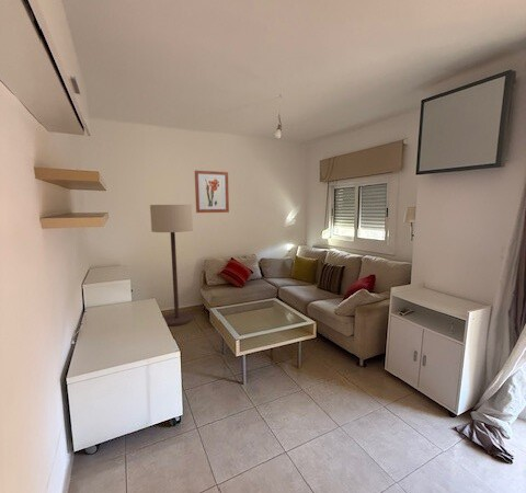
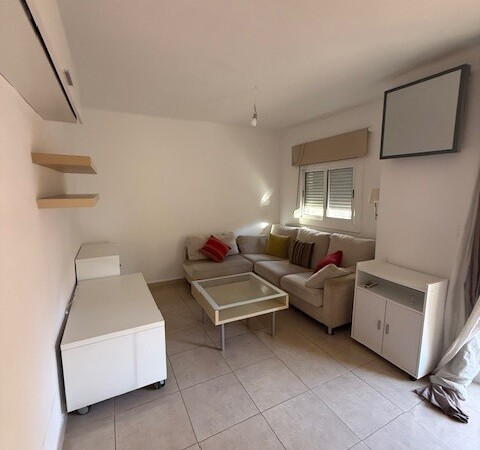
- wall art [194,170,230,214]
- floor lamp [149,204,194,326]
